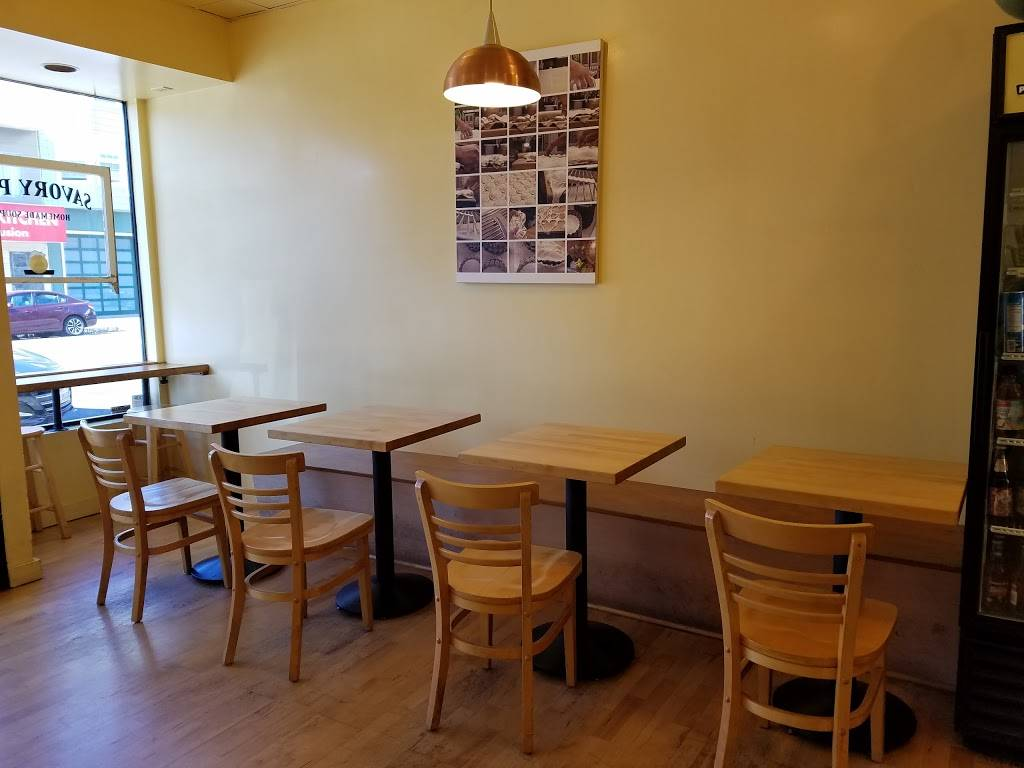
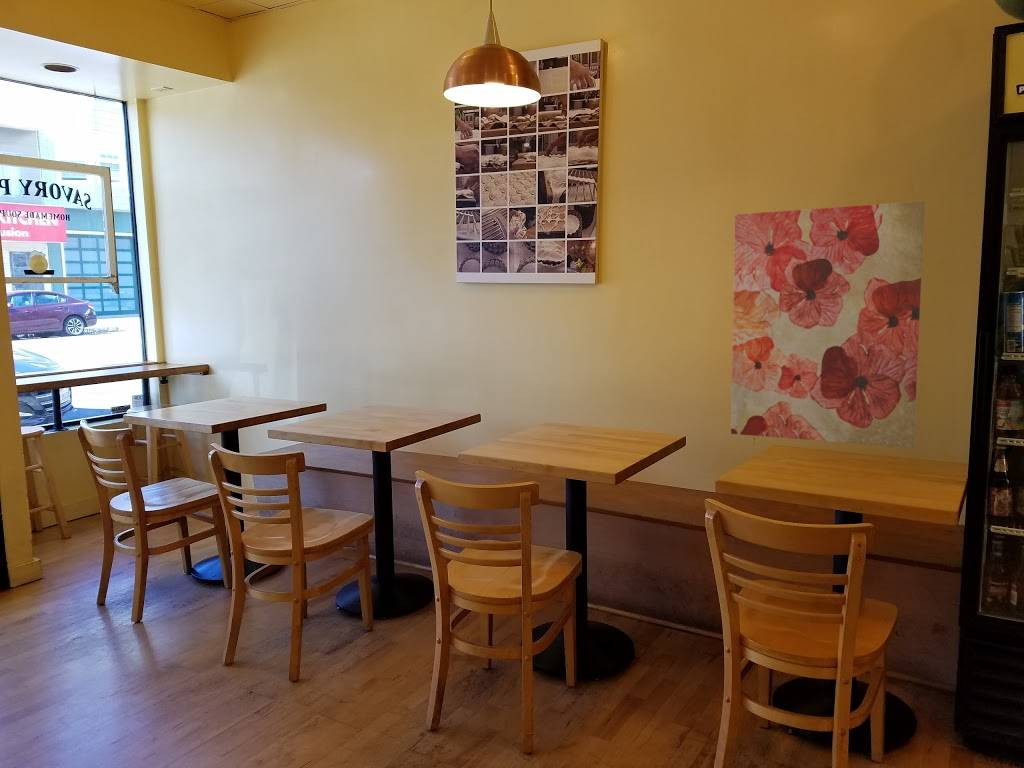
+ wall art [730,200,926,449]
